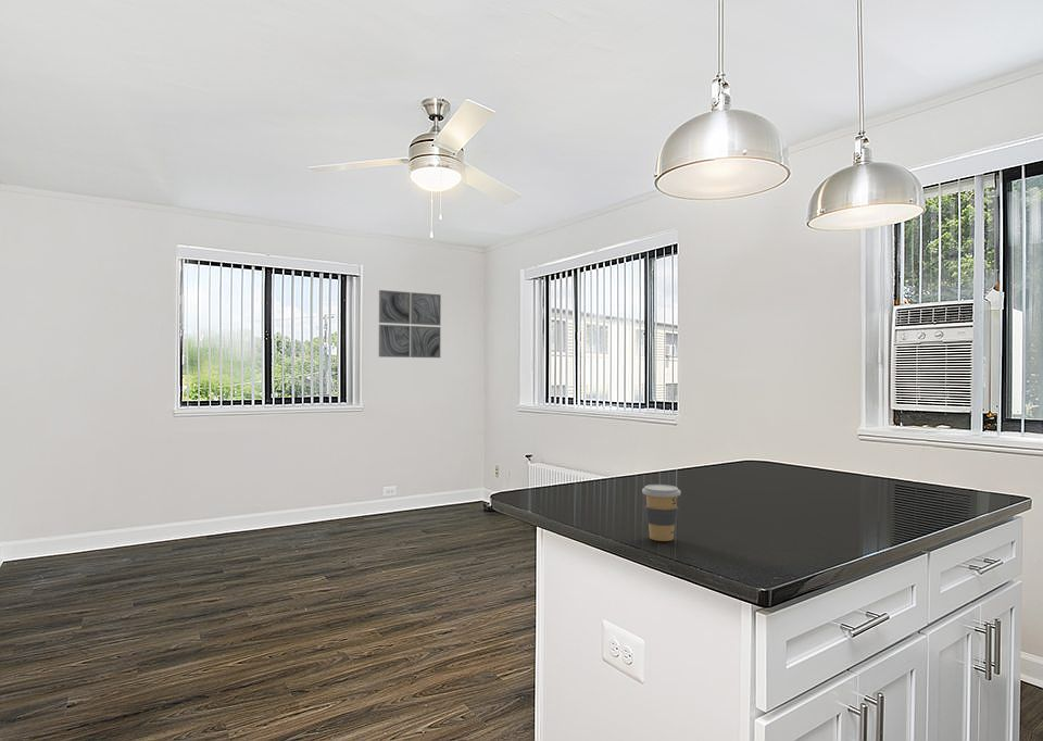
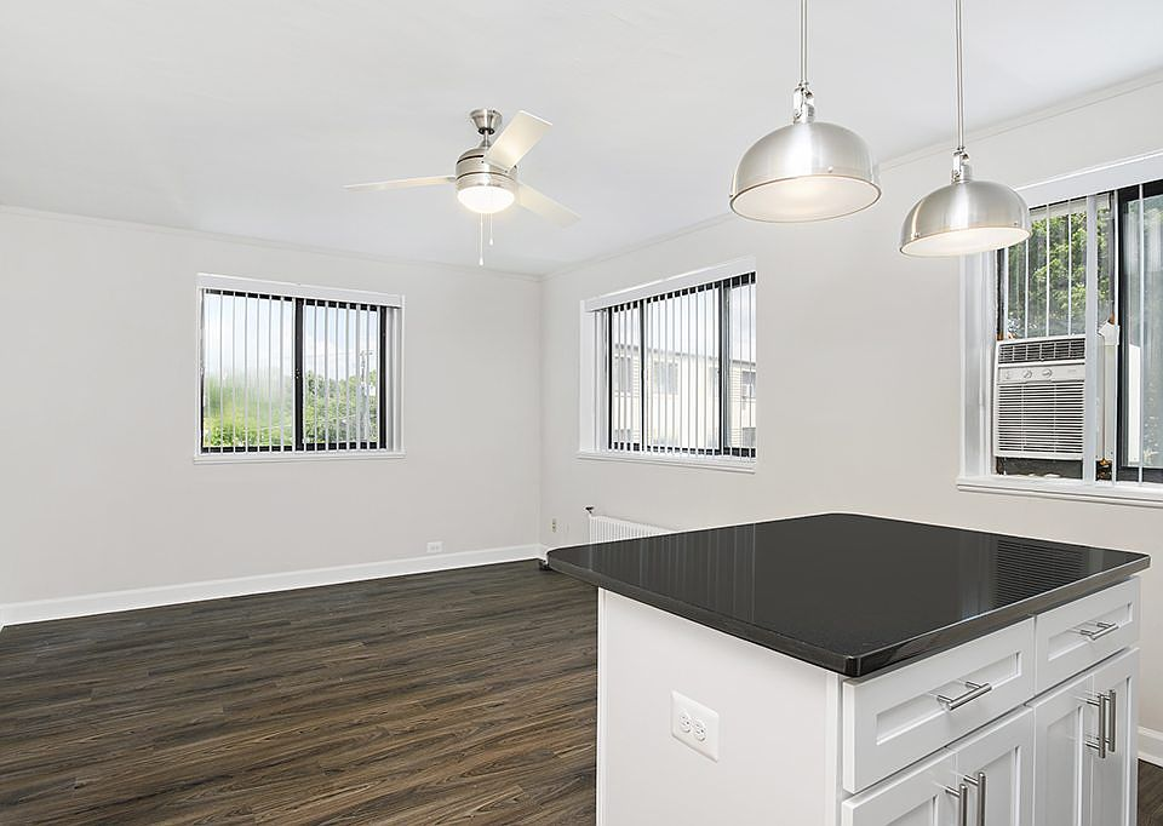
- wall art [378,289,442,359]
- coffee cup [641,483,682,542]
